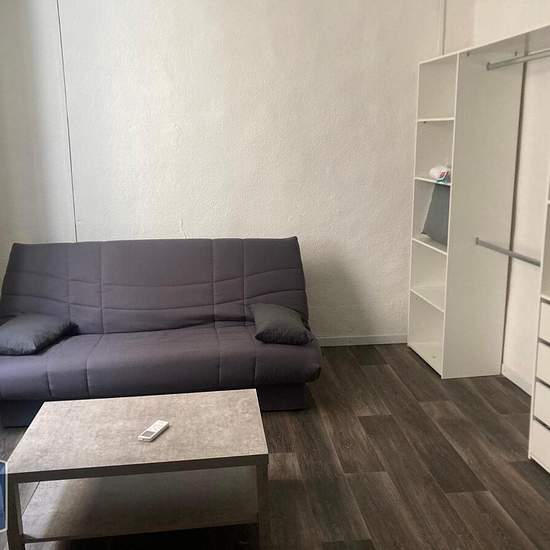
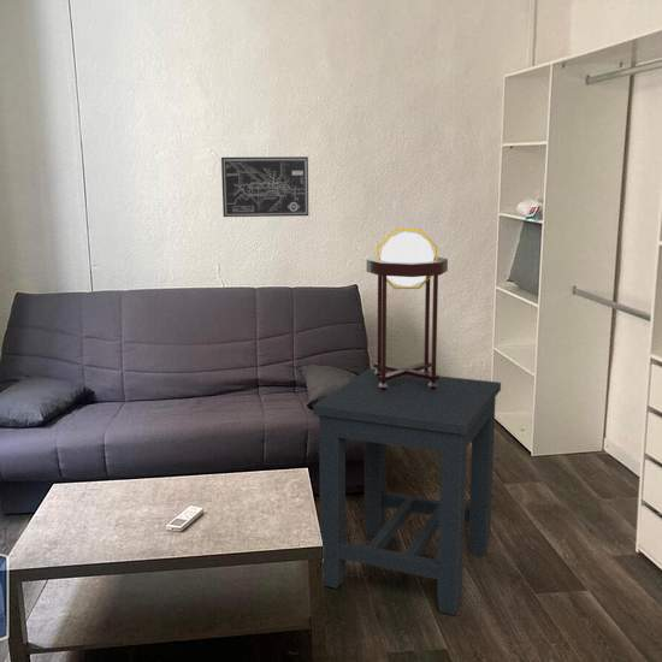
+ wall art [220,155,309,218]
+ table lamp [366,227,449,391]
+ side table [312,367,502,616]
